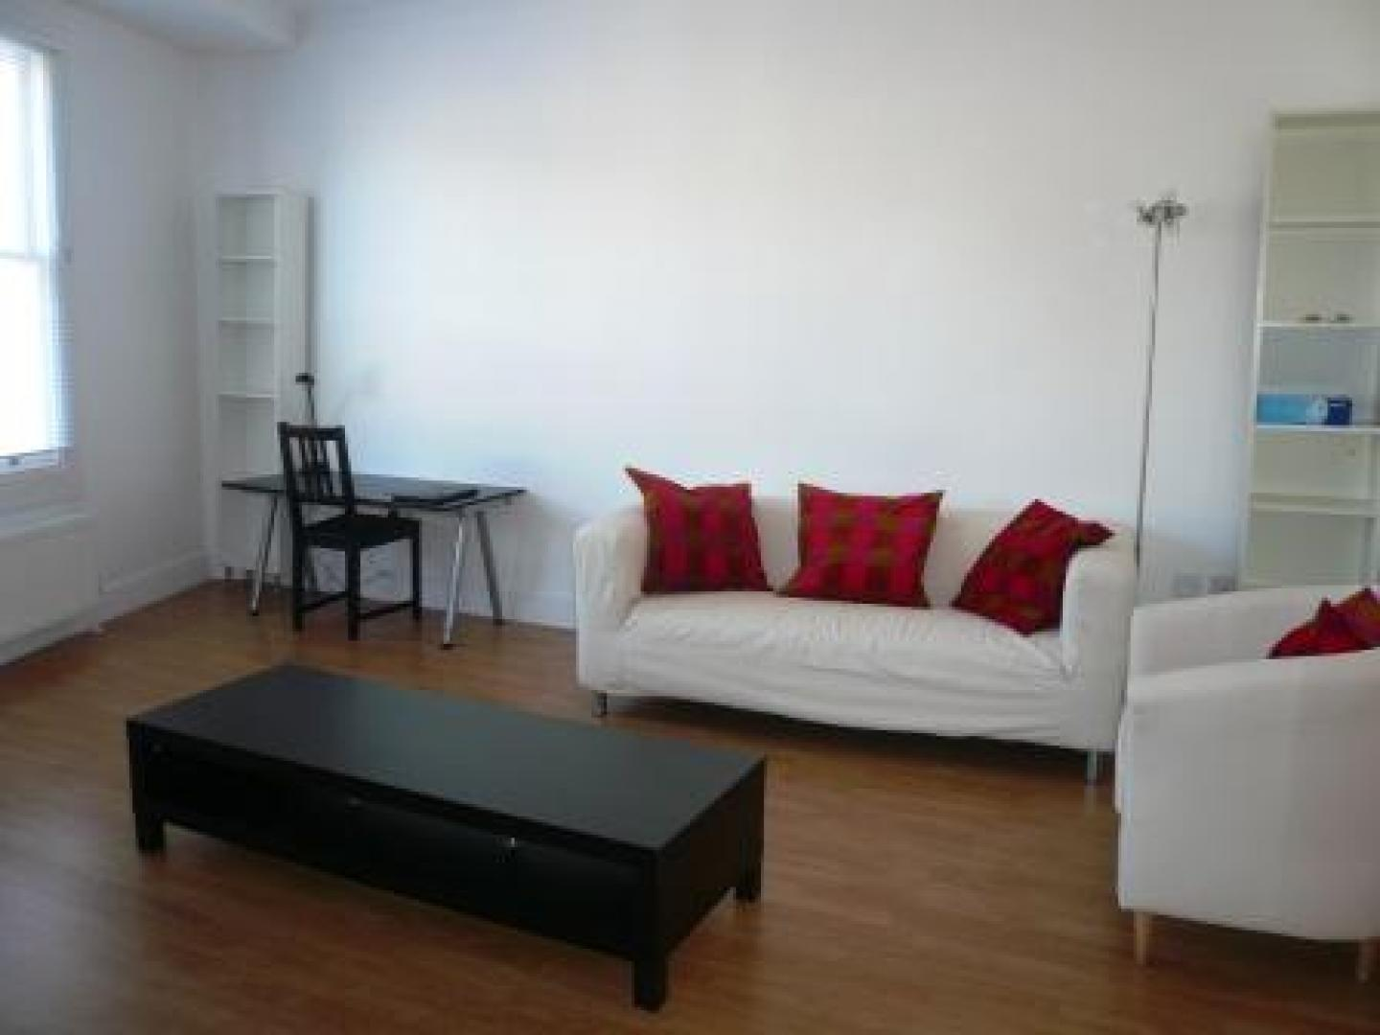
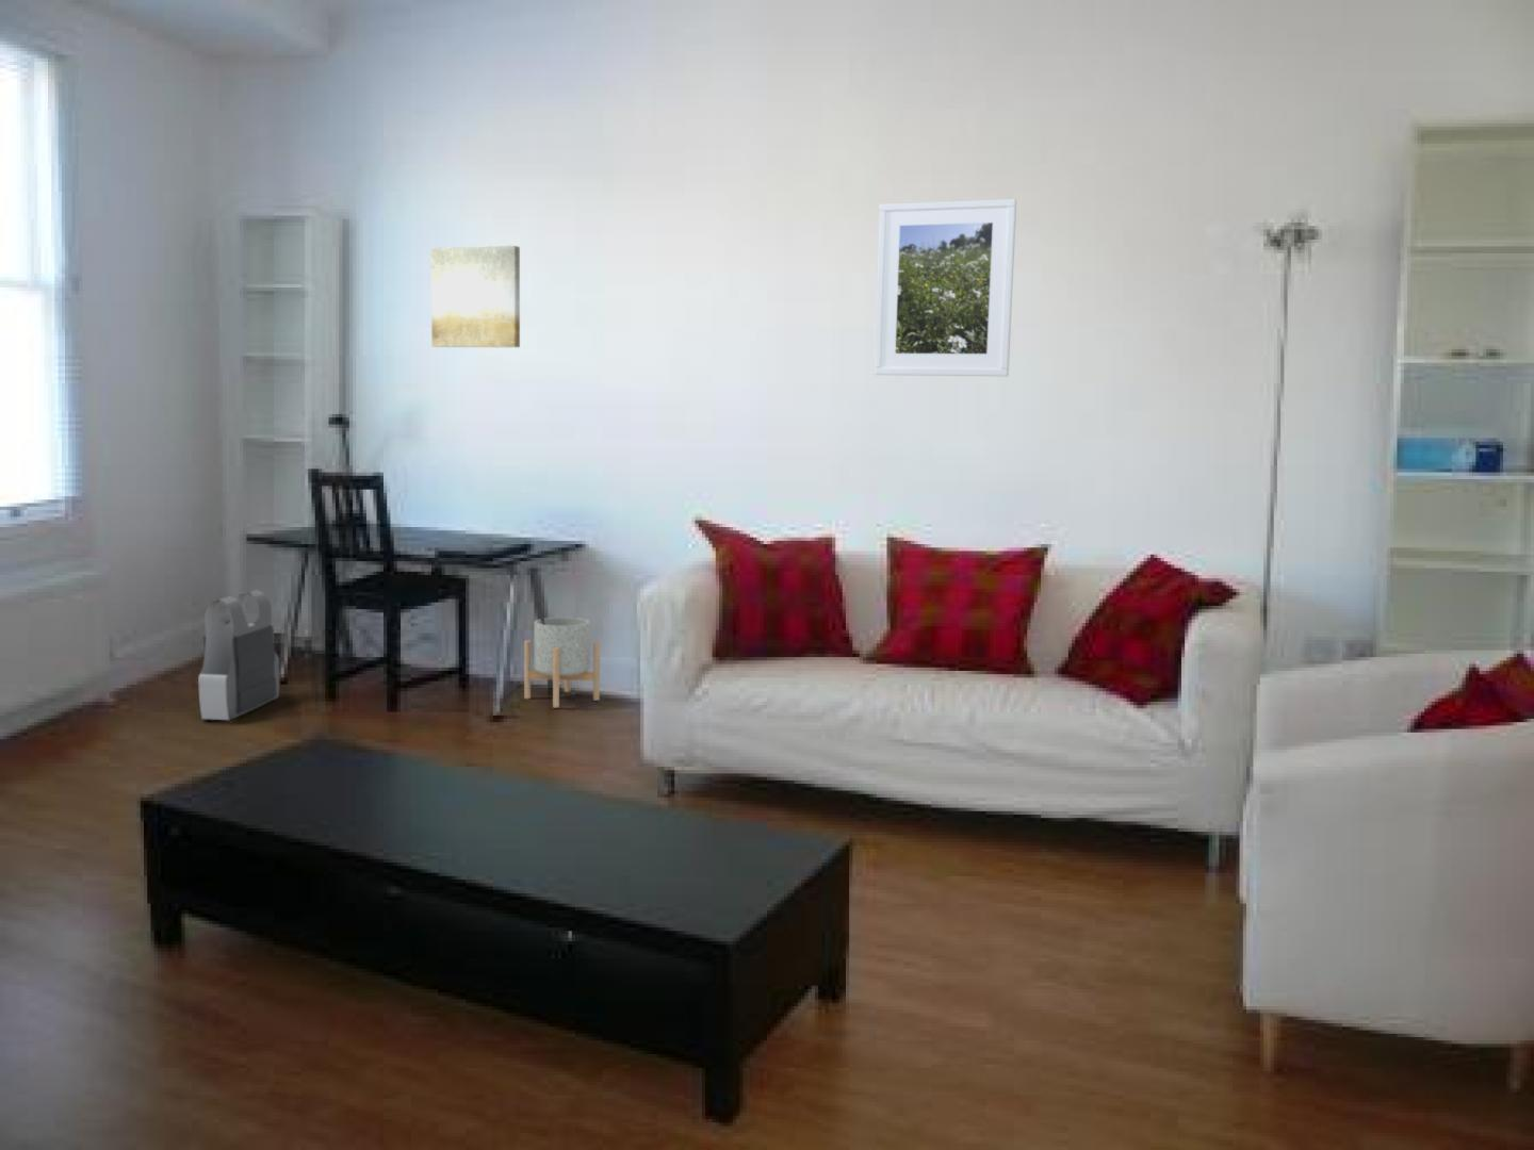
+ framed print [872,198,1017,377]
+ body armor vest [197,588,280,722]
+ wall art [430,245,521,348]
+ planter [523,616,600,709]
